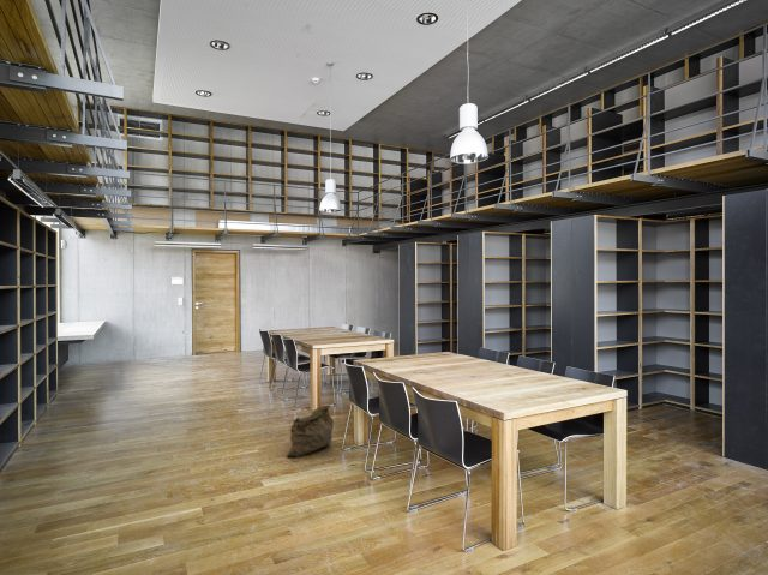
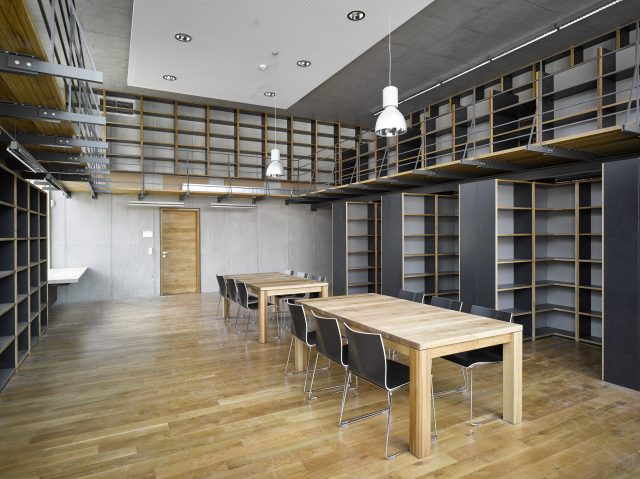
- bag [286,405,335,457]
